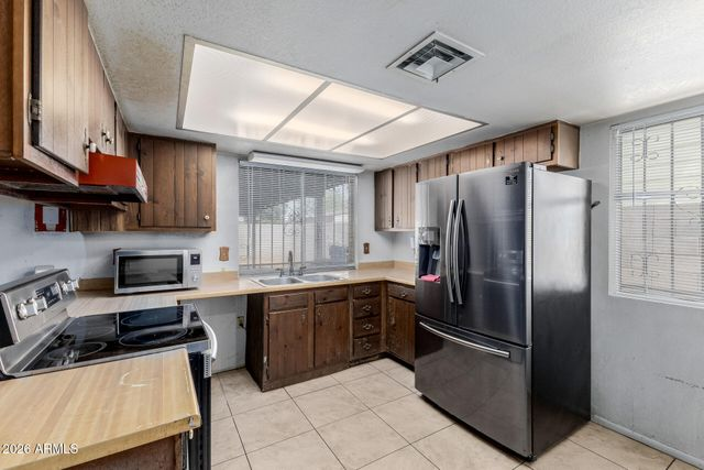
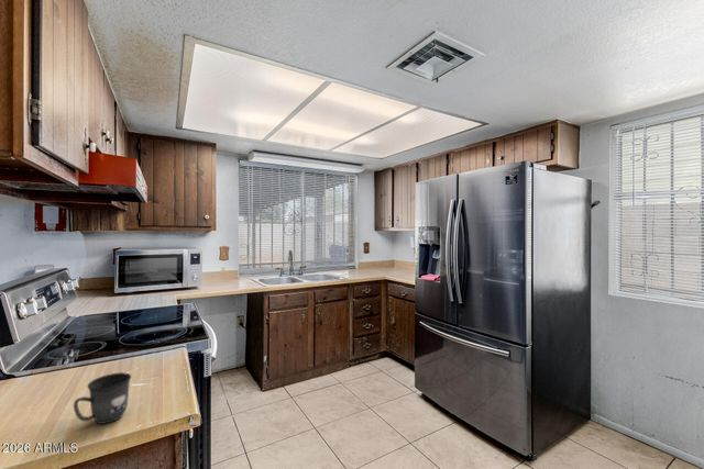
+ mug [73,371,132,425]
